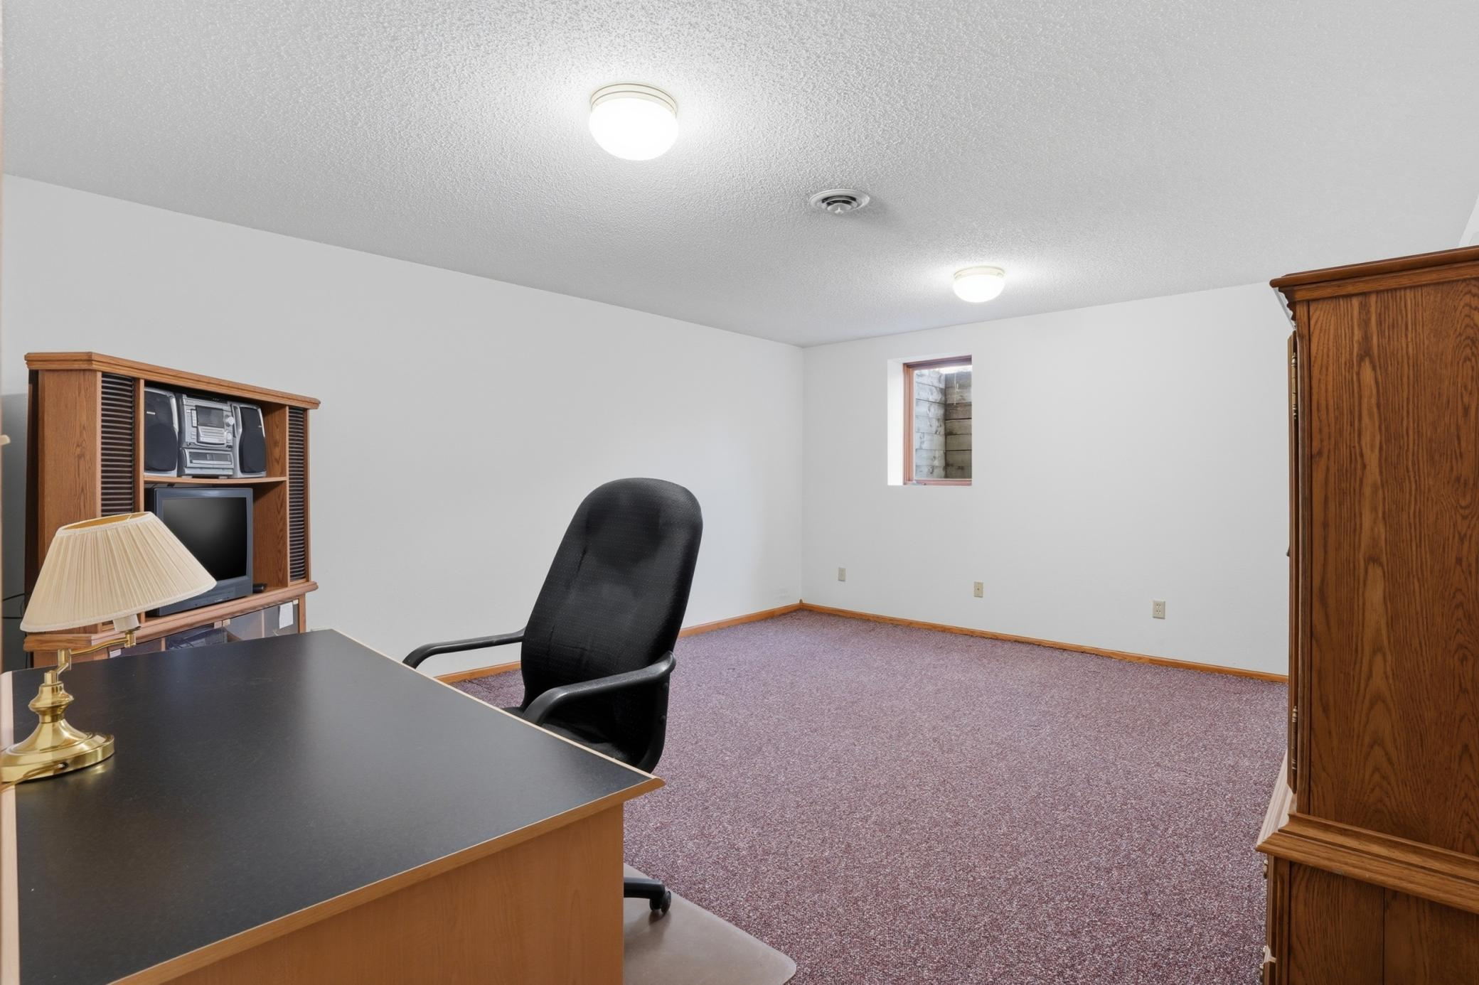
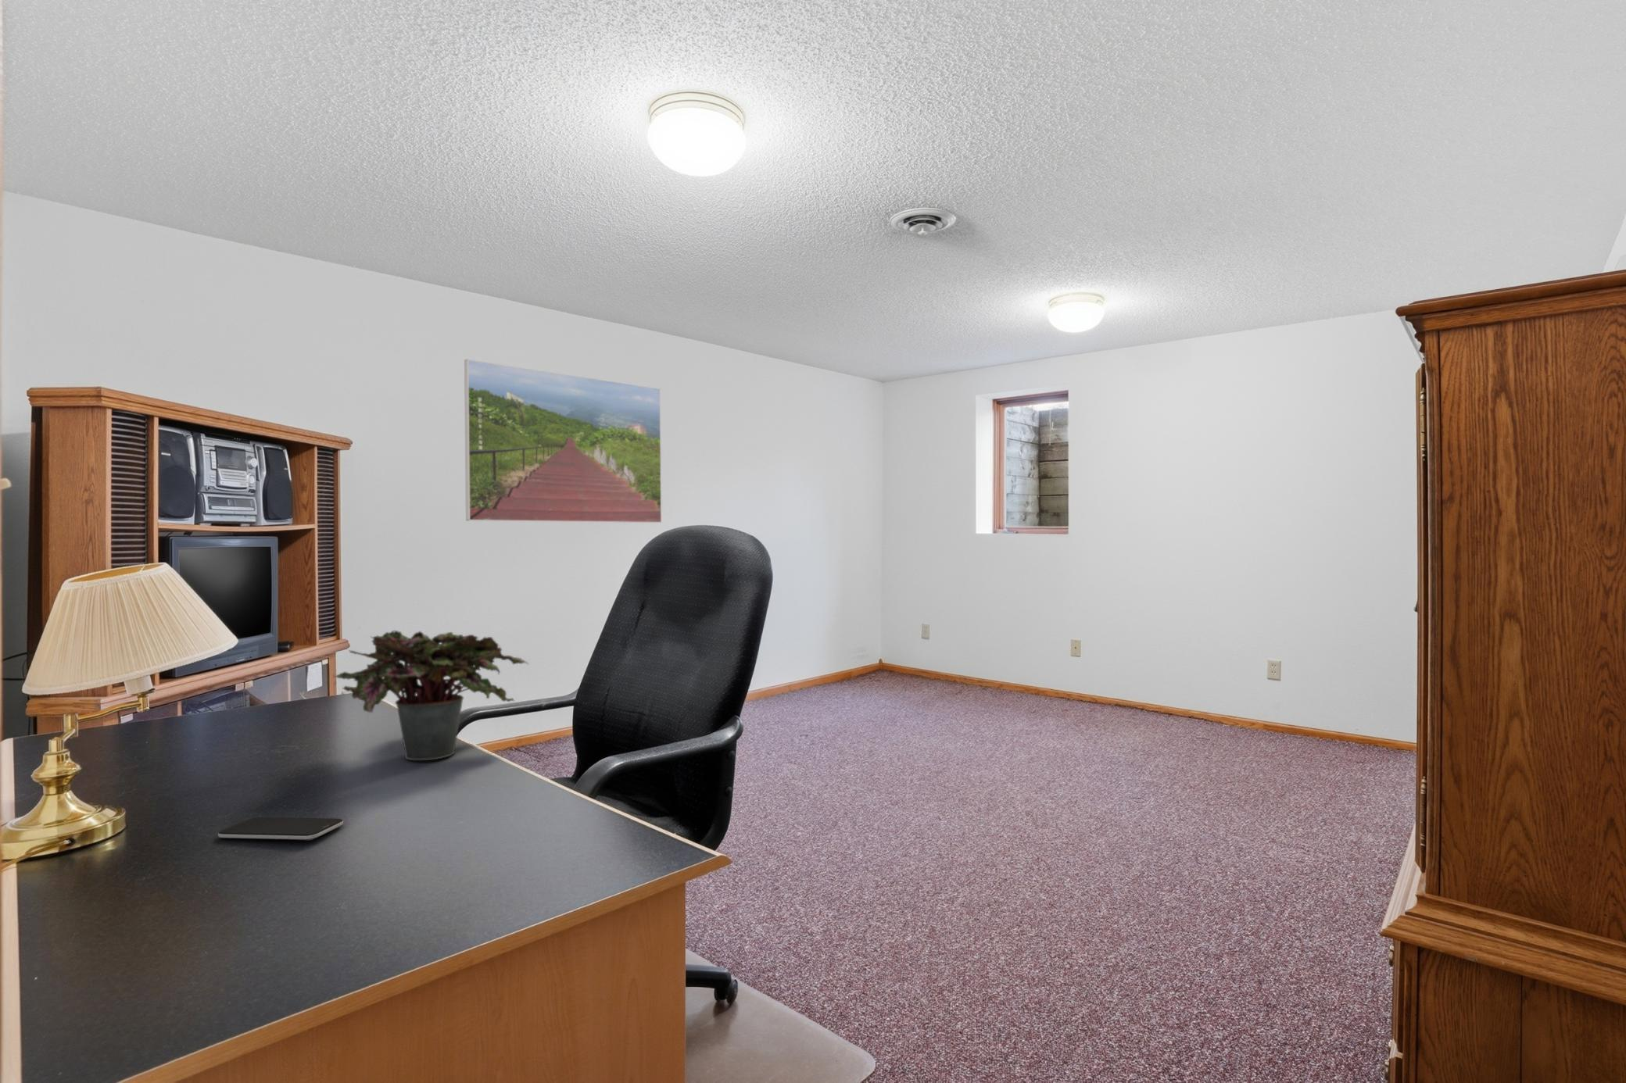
+ smartphone [218,817,345,841]
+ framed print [463,358,662,523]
+ potted plant [335,630,530,761]
